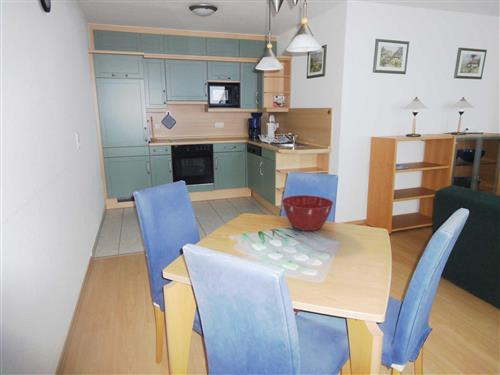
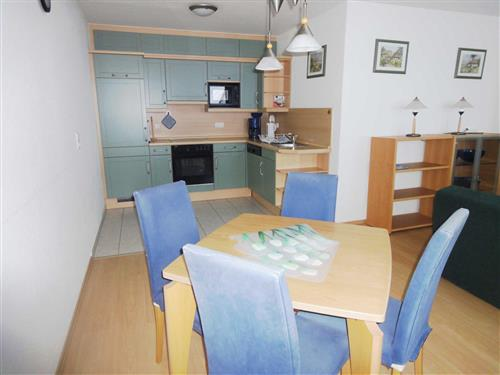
- mixing bowl [281,194,334,232]
